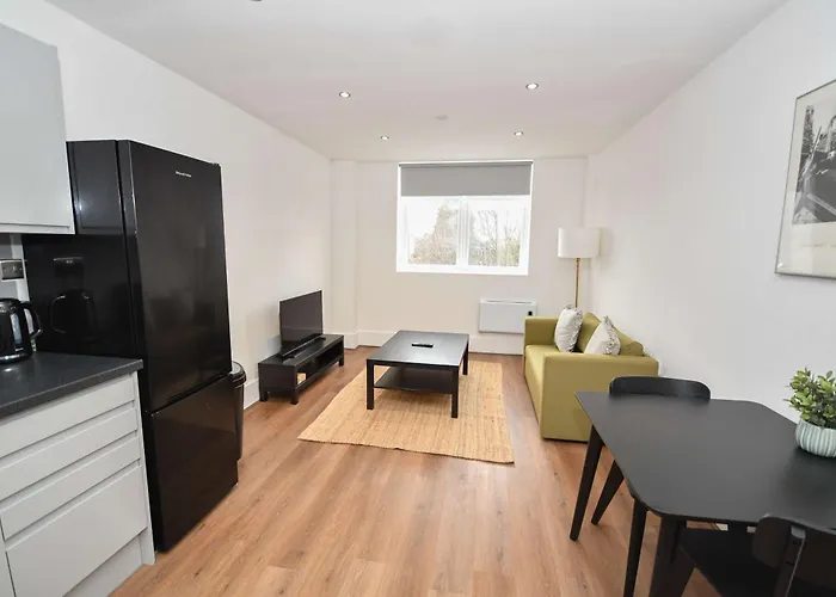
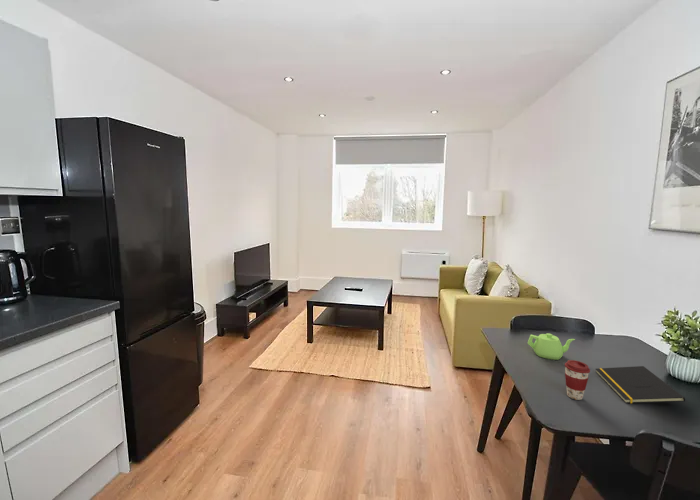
+ teapot [527,333,576,361]
+ notepad [595,365,686,404]
+ coffee cup [564,359,591,401]
